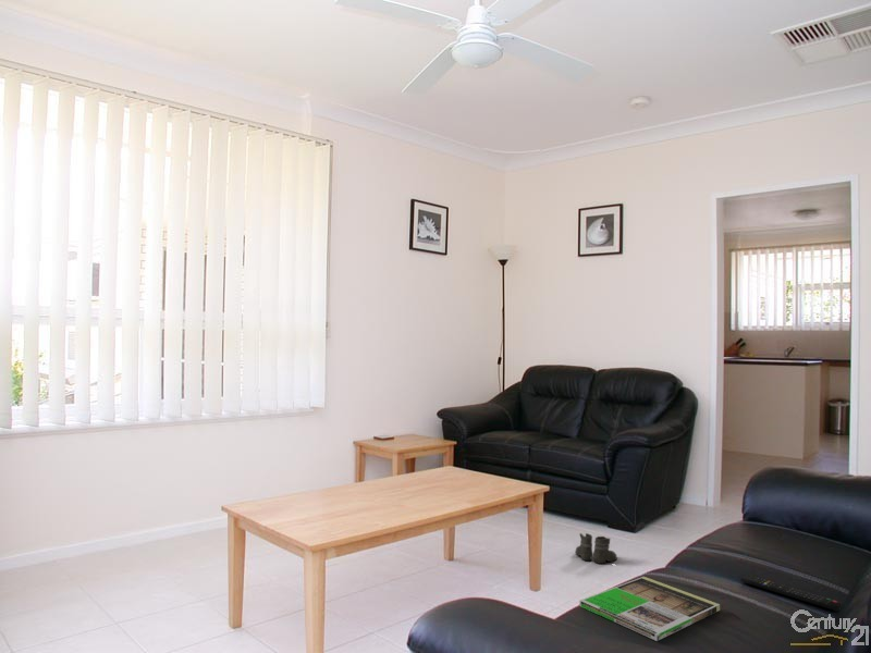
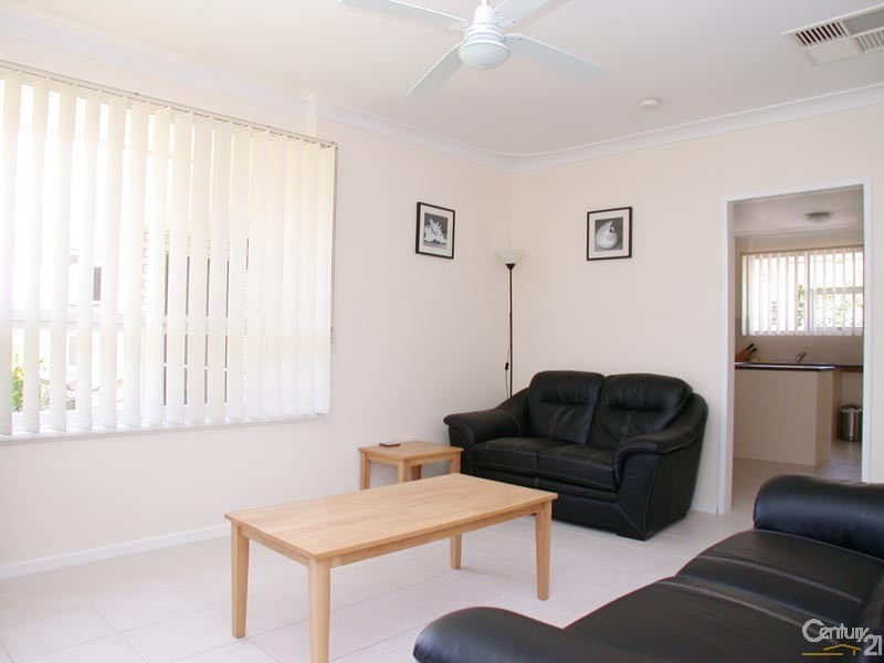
- magazine [578,576,721,642]
- boots [572,532,618,565]
- remote control [739,574,843,613]
